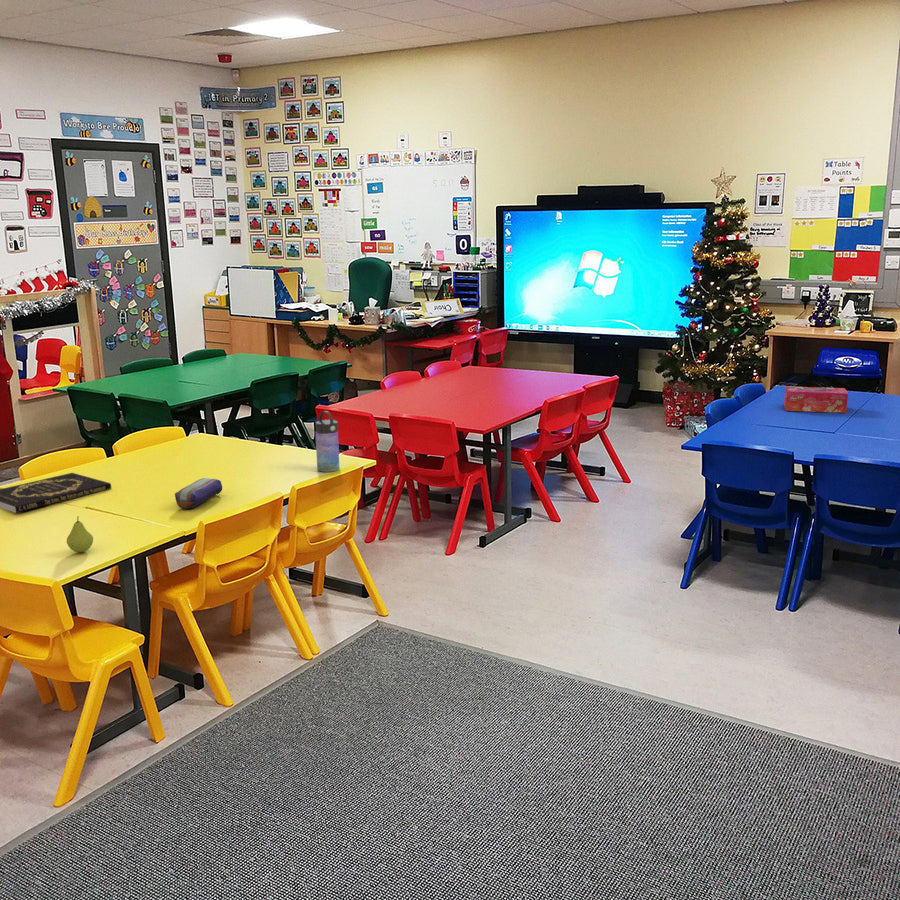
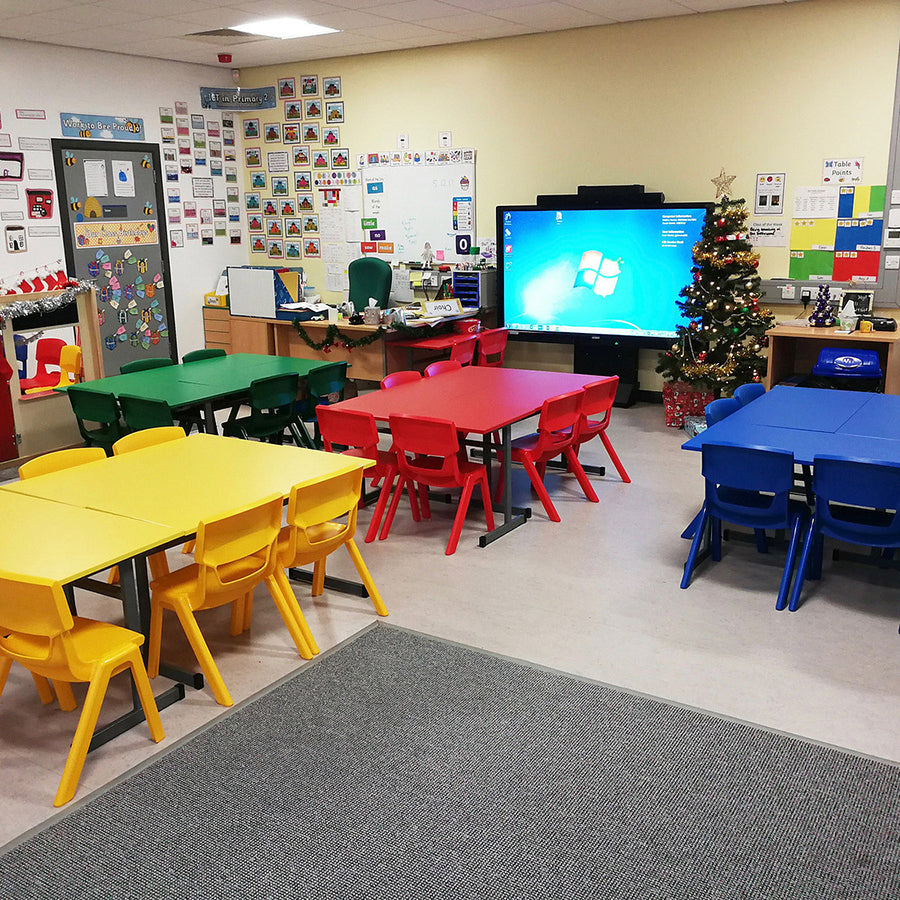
- fruit [66,515,94,553]
- book [0,472,112,514]
- tissue box [783,386,849,414]
- water bottle [314,410,341,473]
- pencil case [174,477,223,510]
